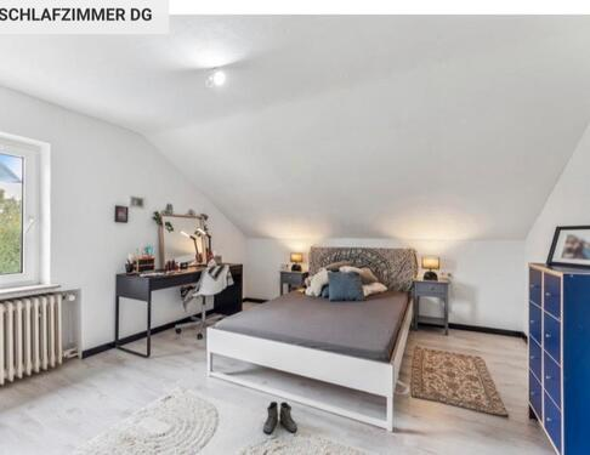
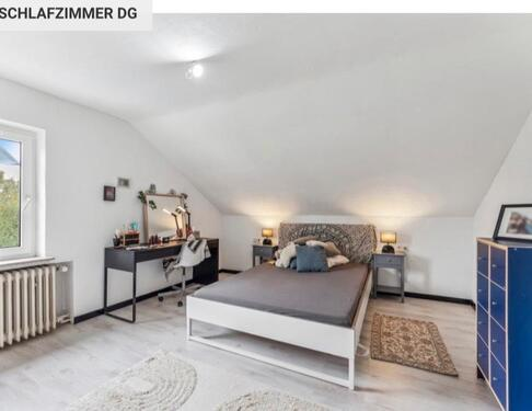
- boots [262,400,299,436]
